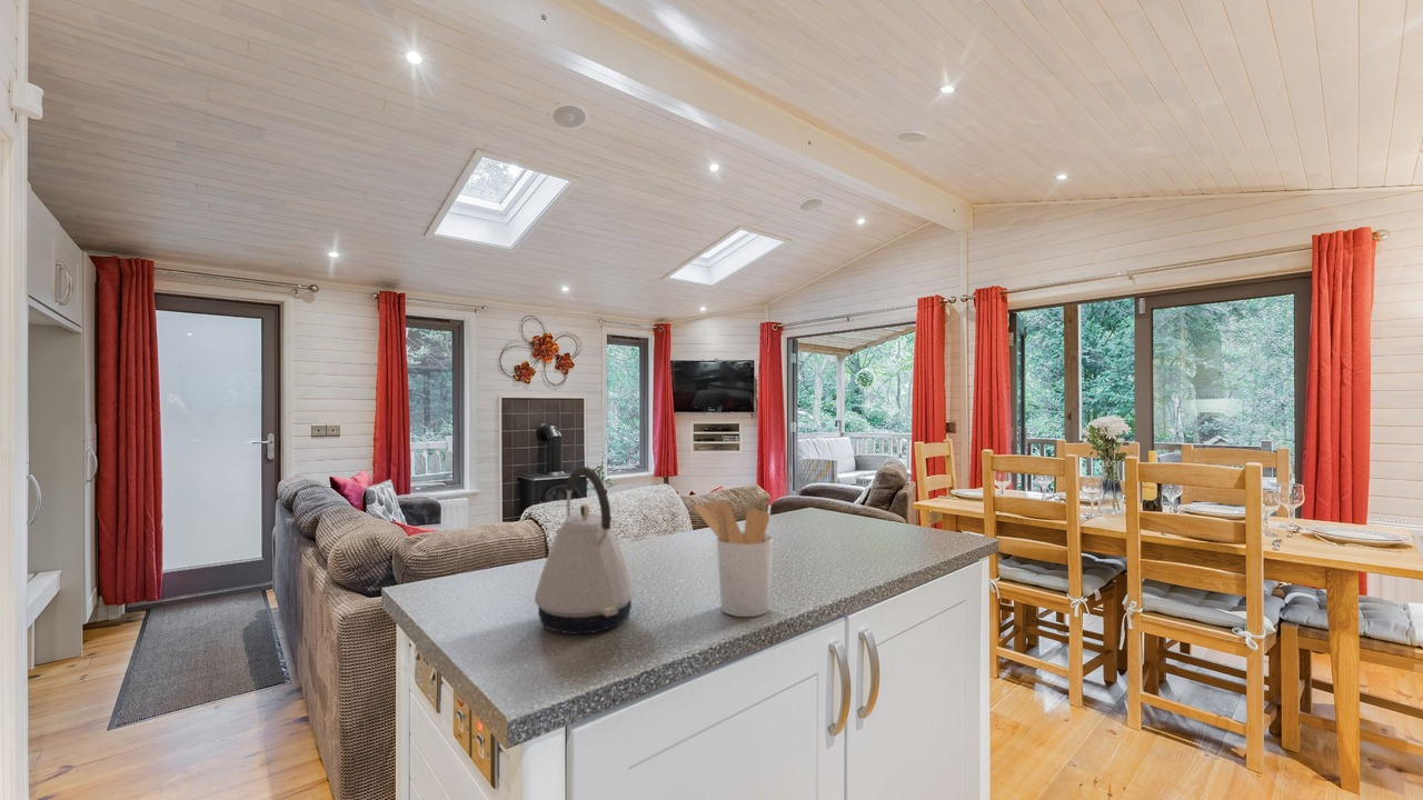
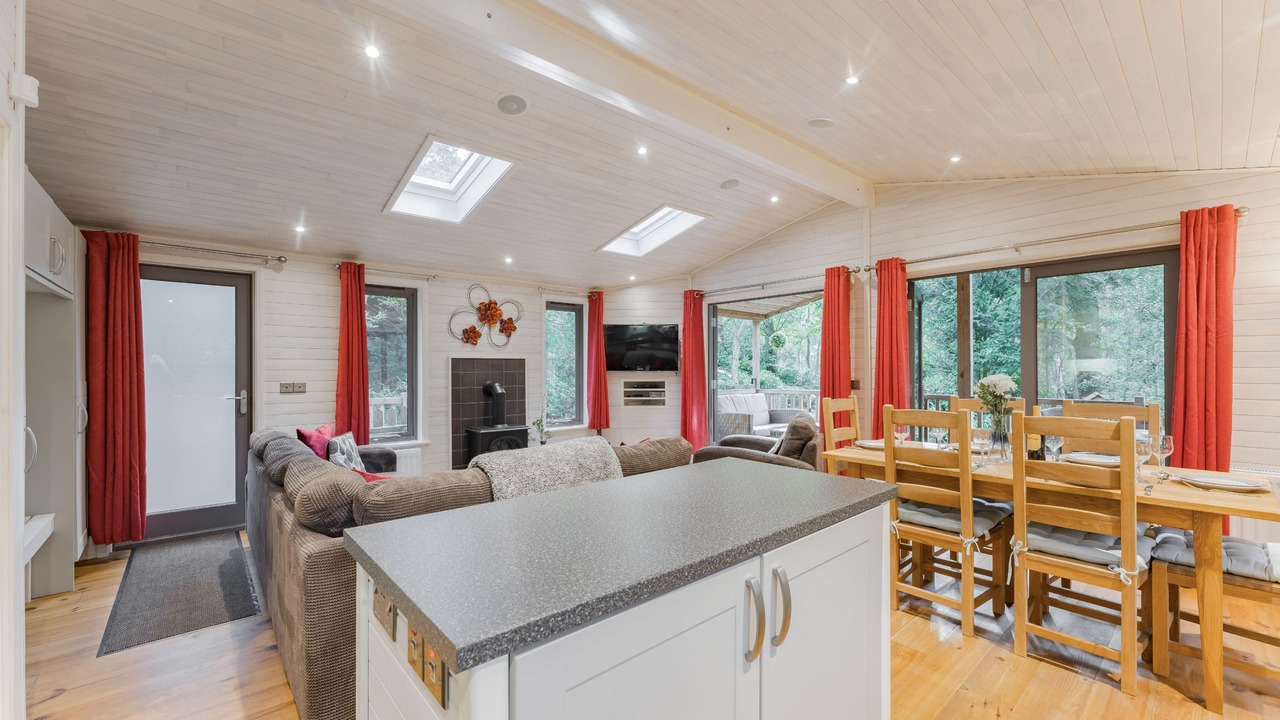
- kettle [534,466,636,636]
- utensil holder [693,500,774,618]
